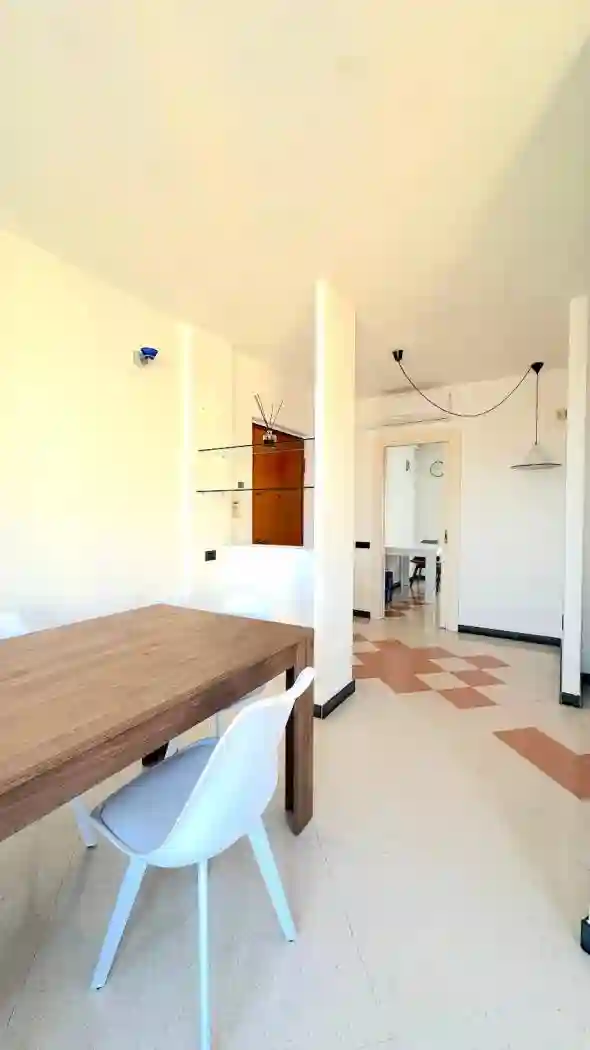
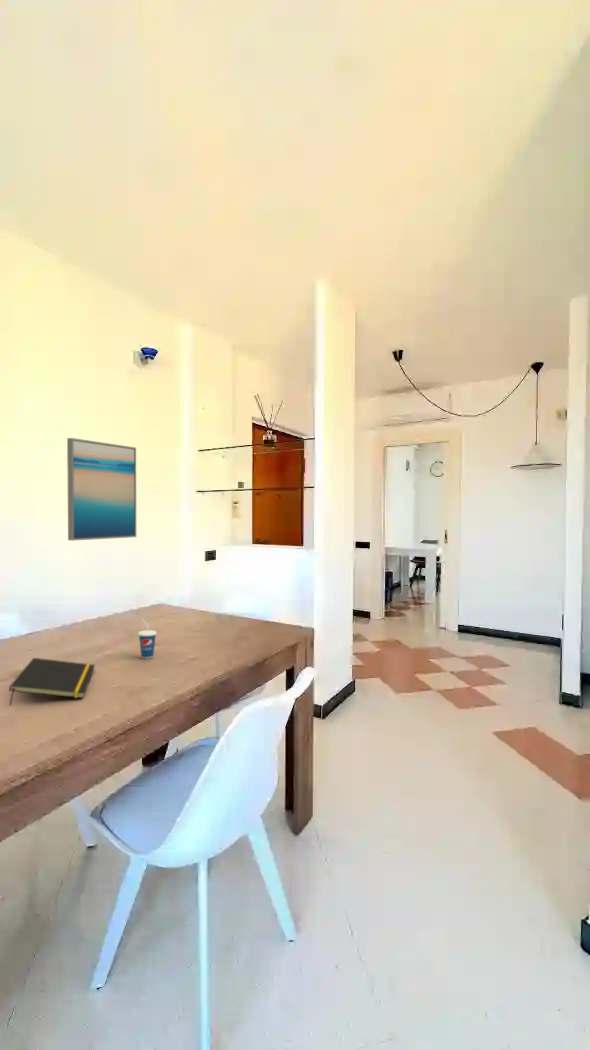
+ notepad [8,657,96,707]
+ wall art [66,437,137,542]
+ cup [137,618,158,659]
